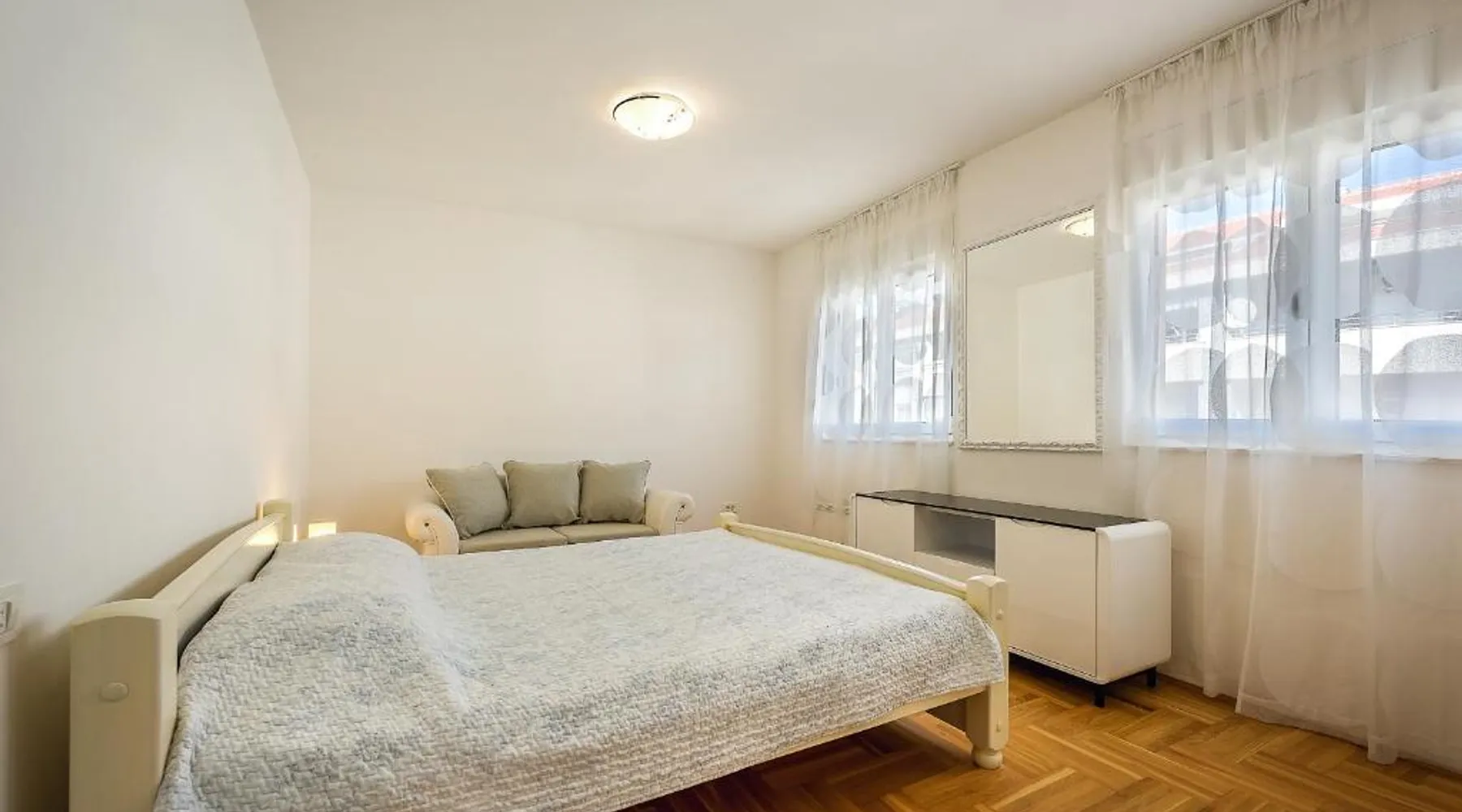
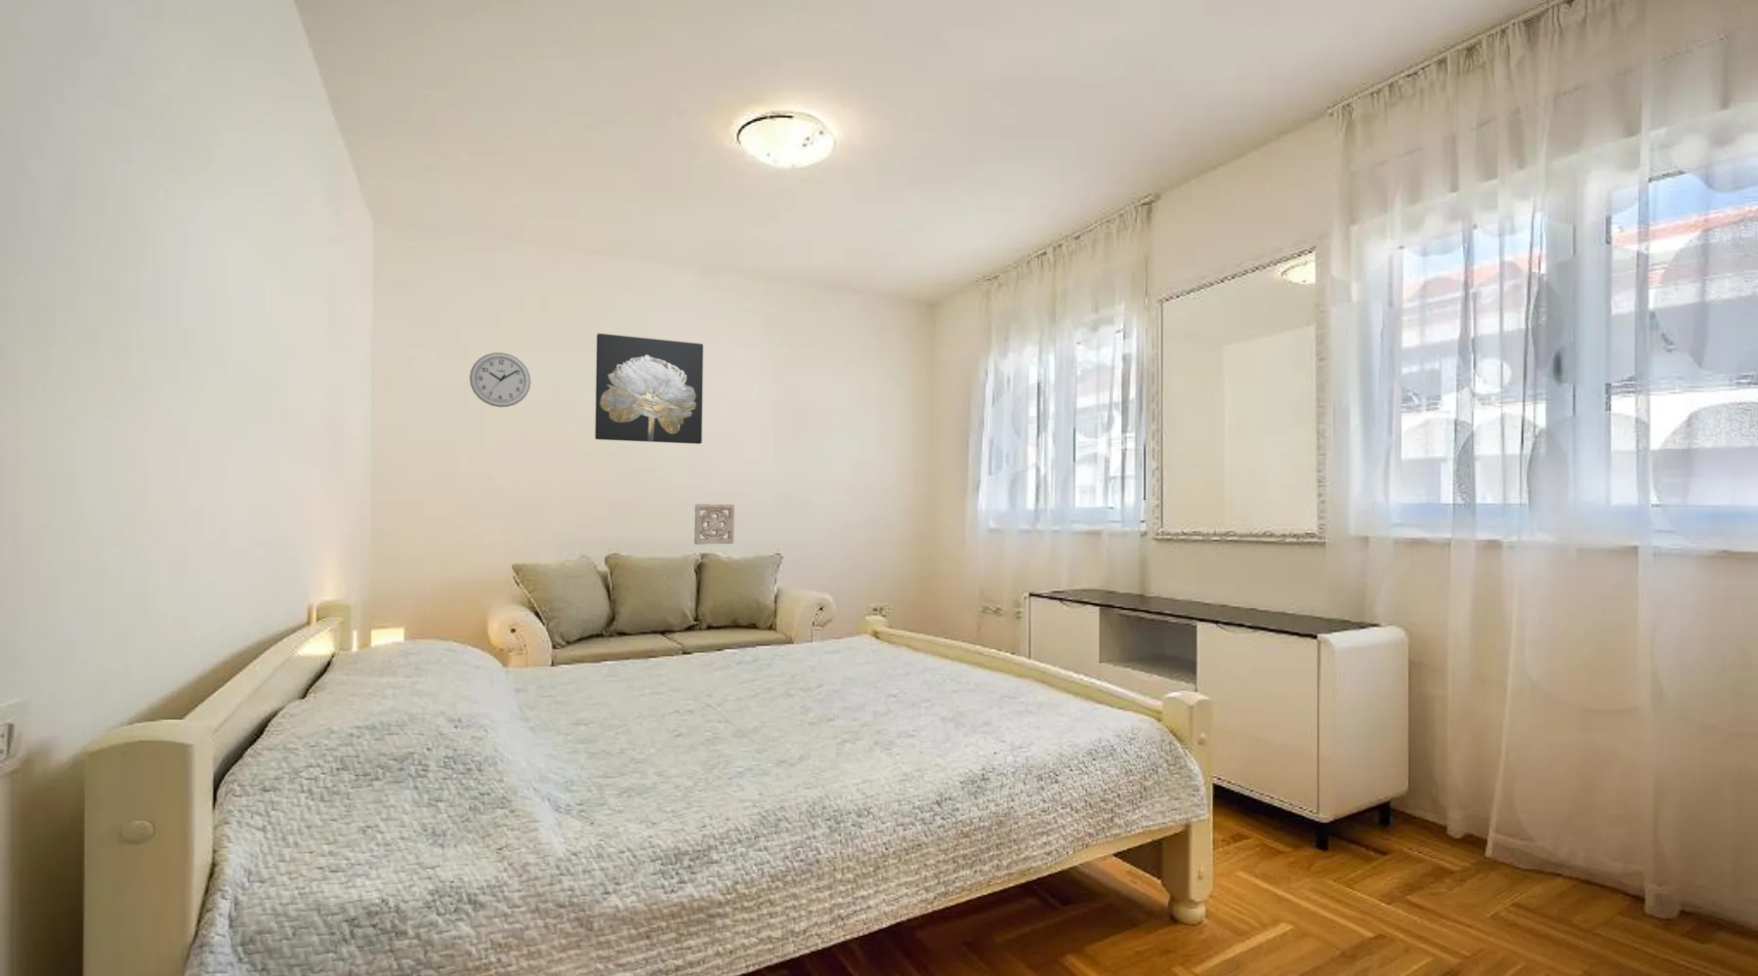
+ wall clock [469,351,531,407]
+ wall ornament [694,504,736,546]
+ wall art [594,333,705,445]
